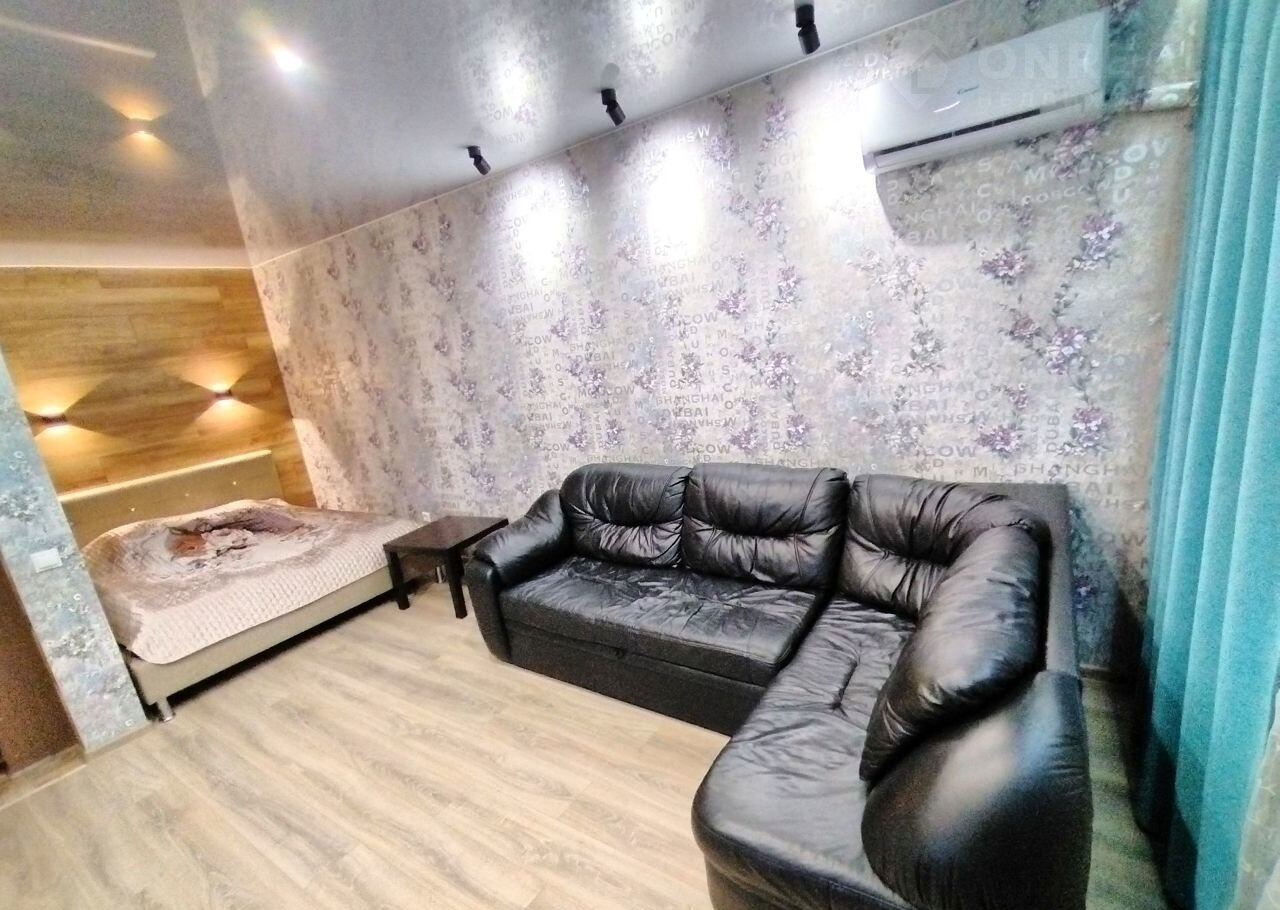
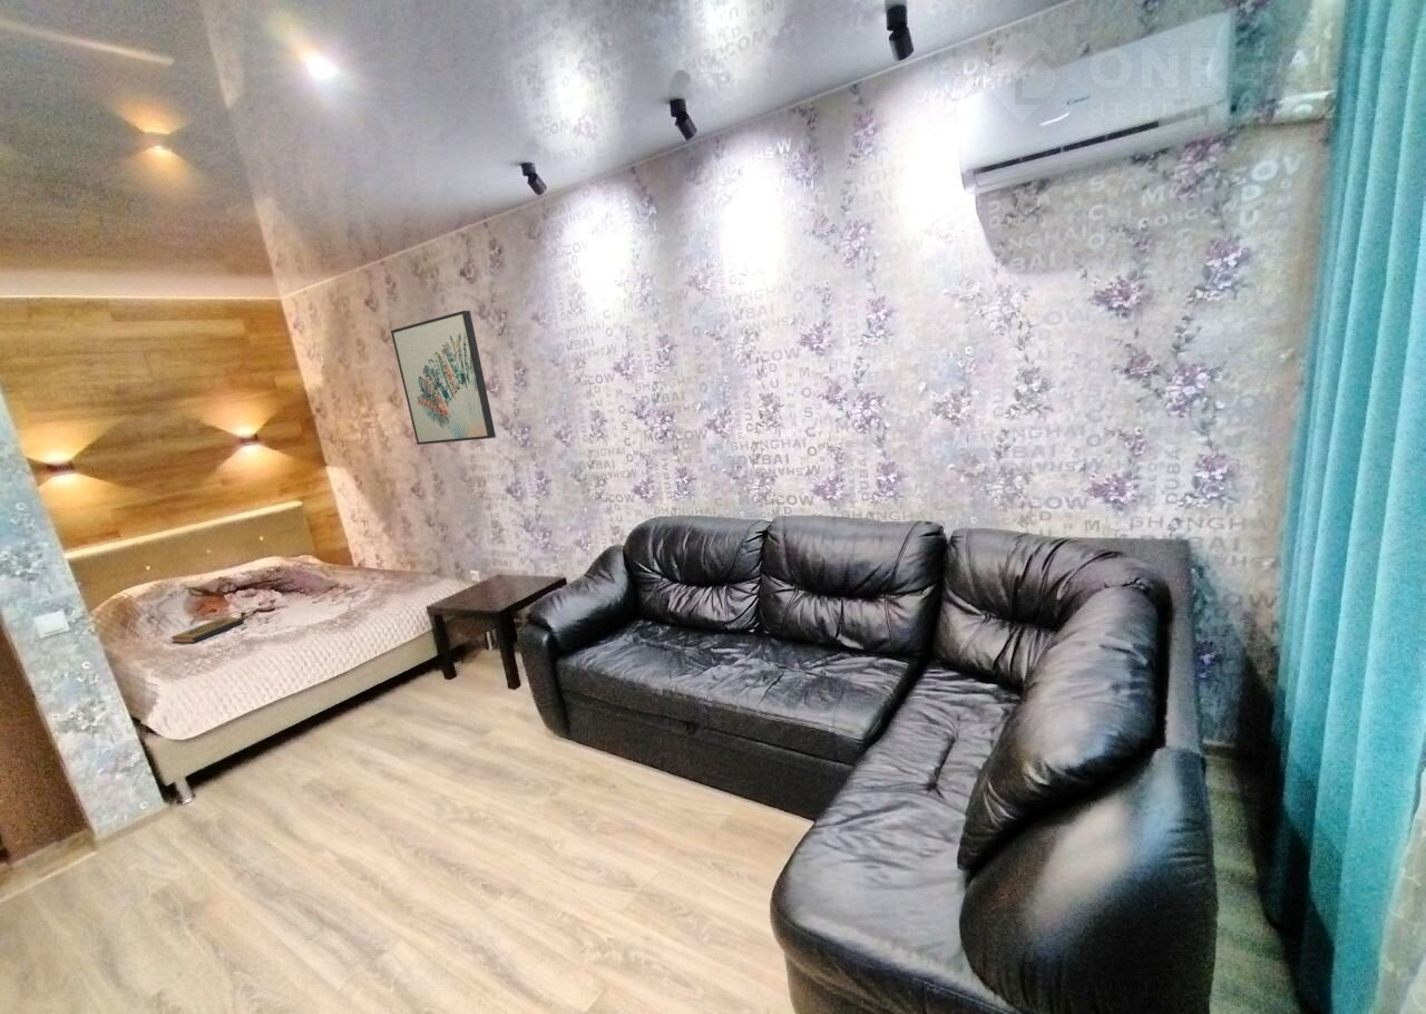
+ wall art [390,310,497,446]
+ hardback book [169,616,245,644]
